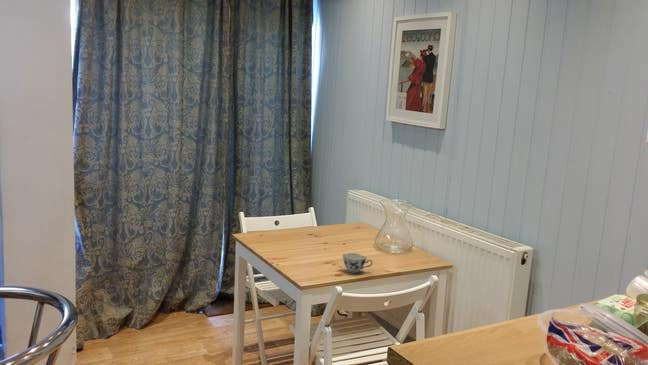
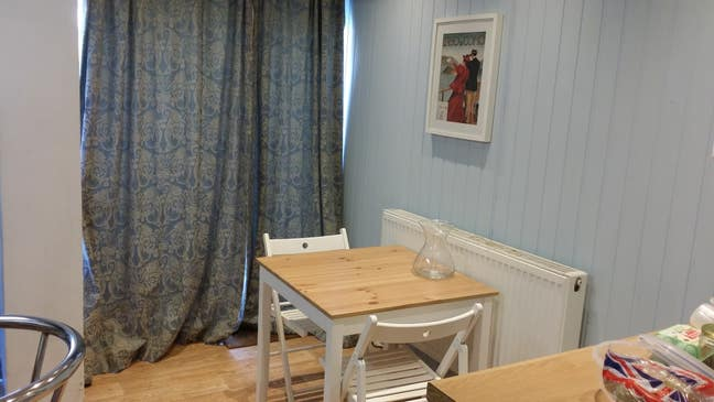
- chinaware [342,252,373,274]
